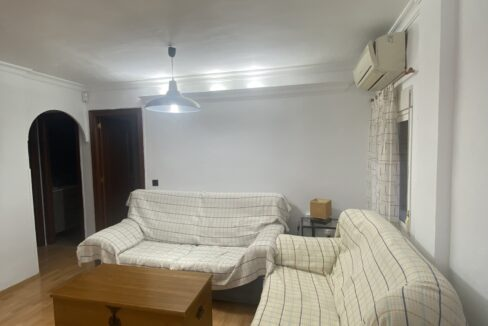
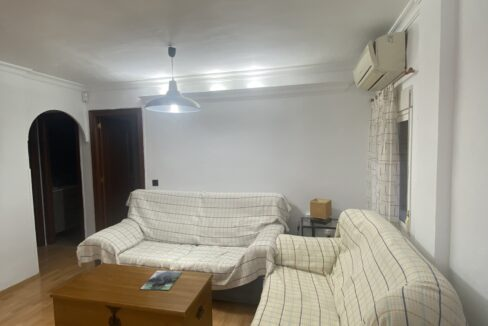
+ magazine [139,270,183,291]
